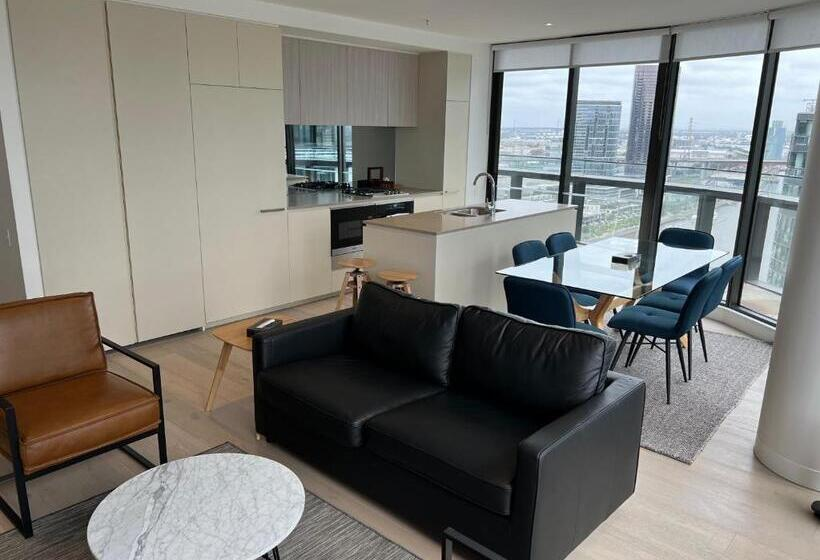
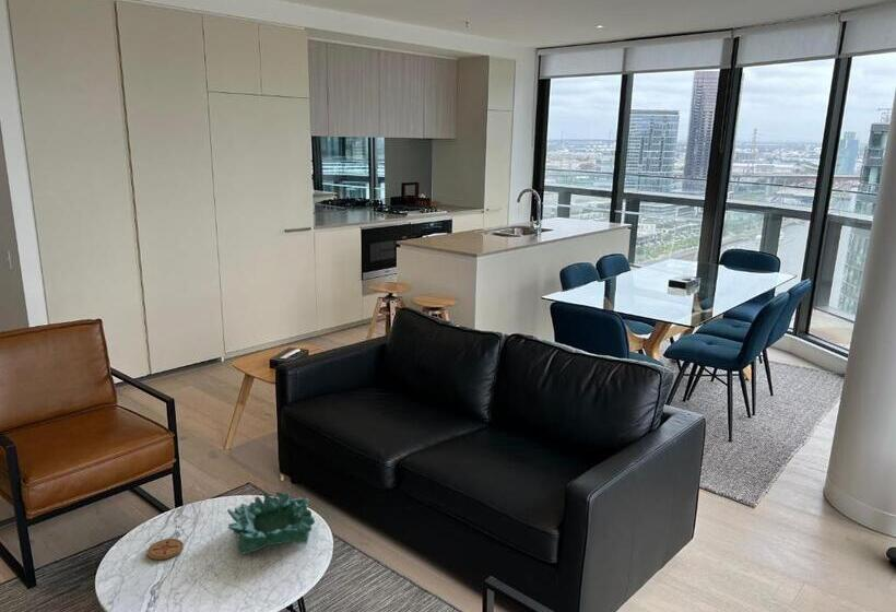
+ decorative bowl [226,491,316,555]
+ coaster [146,538,185,561]
